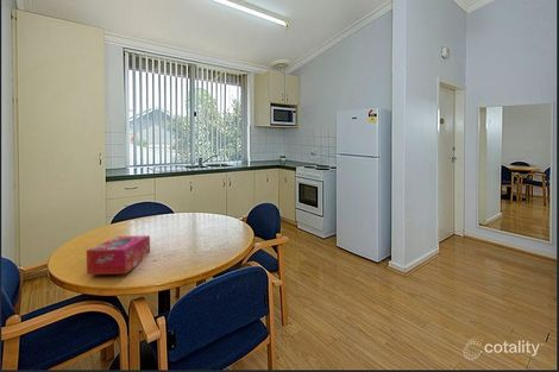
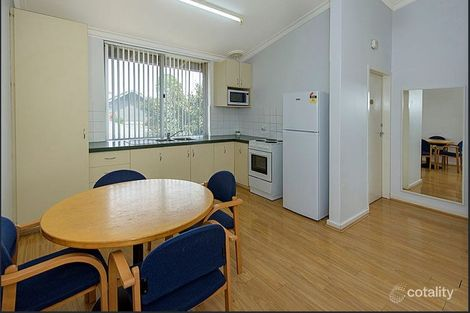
- tissue box [86,234,151,276]
